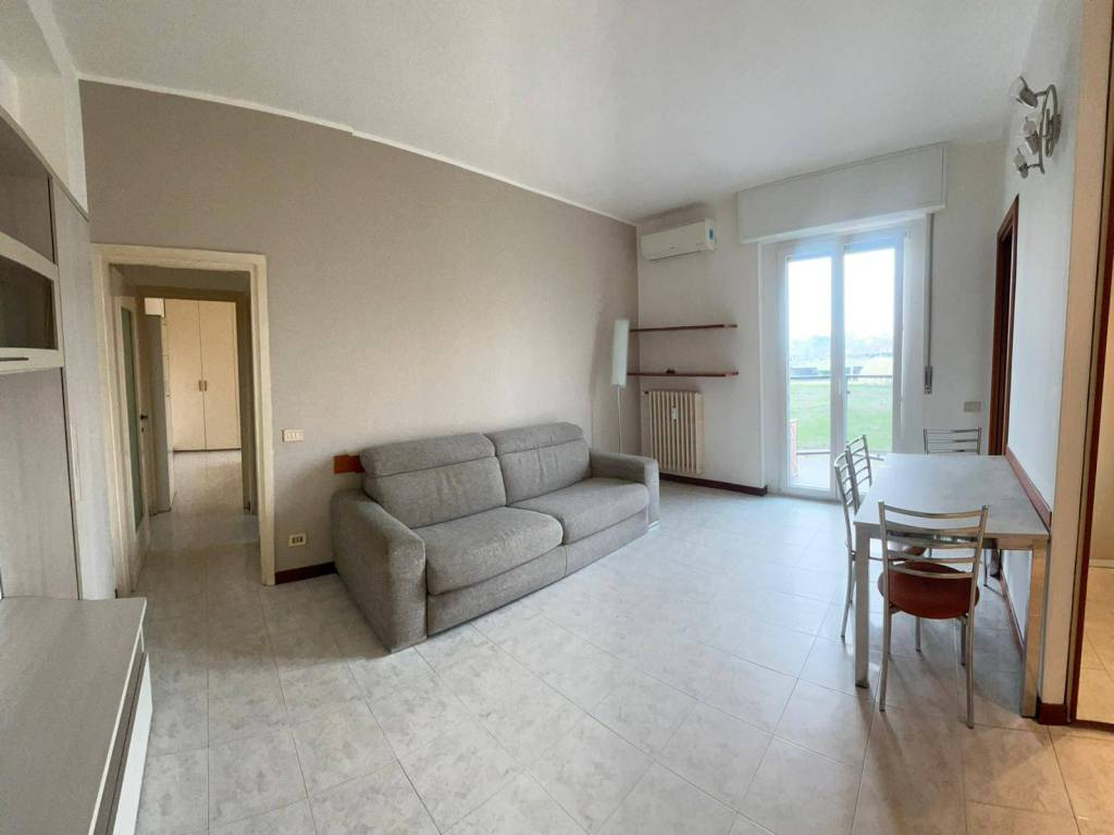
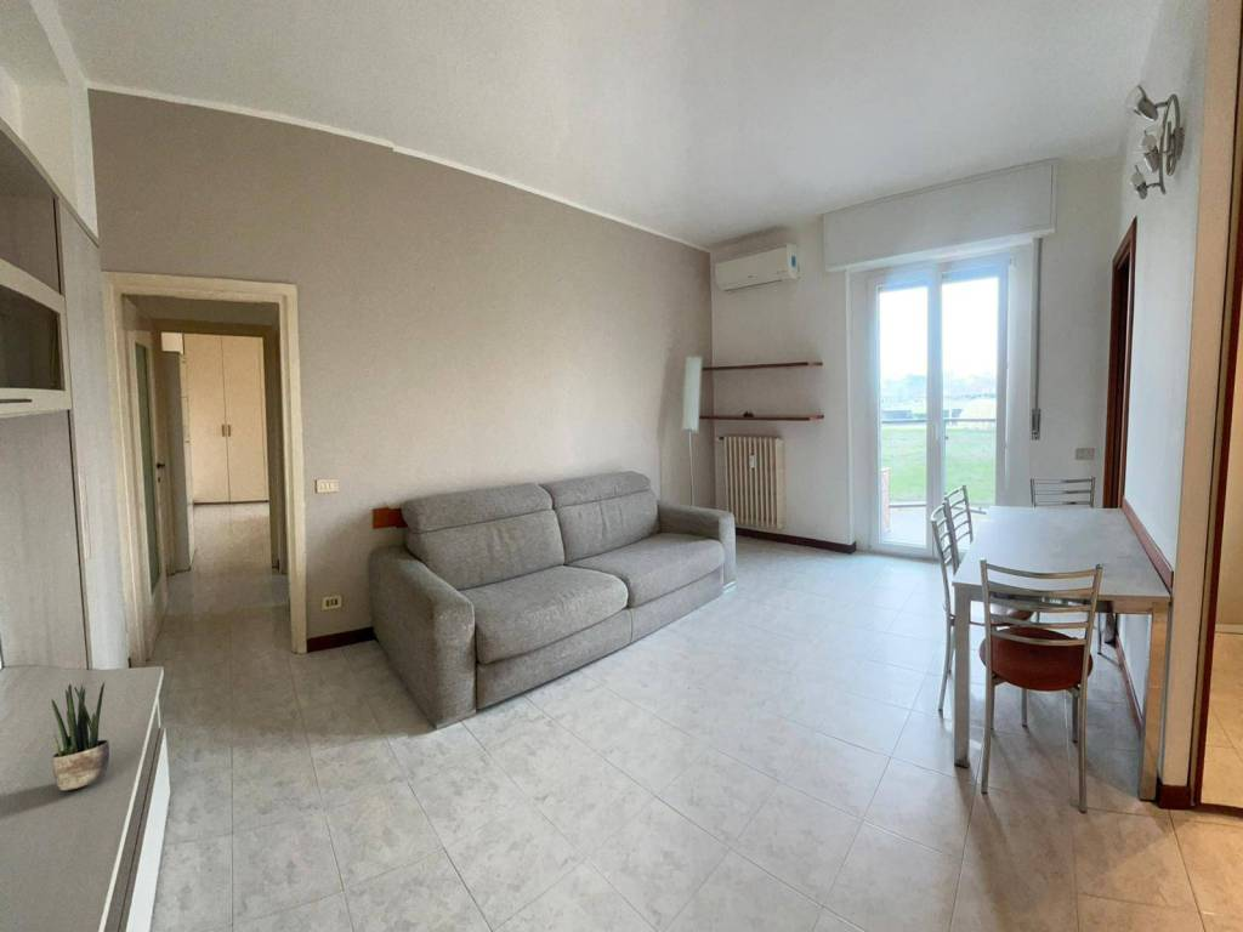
+ potted plant [51,681,110,791]
